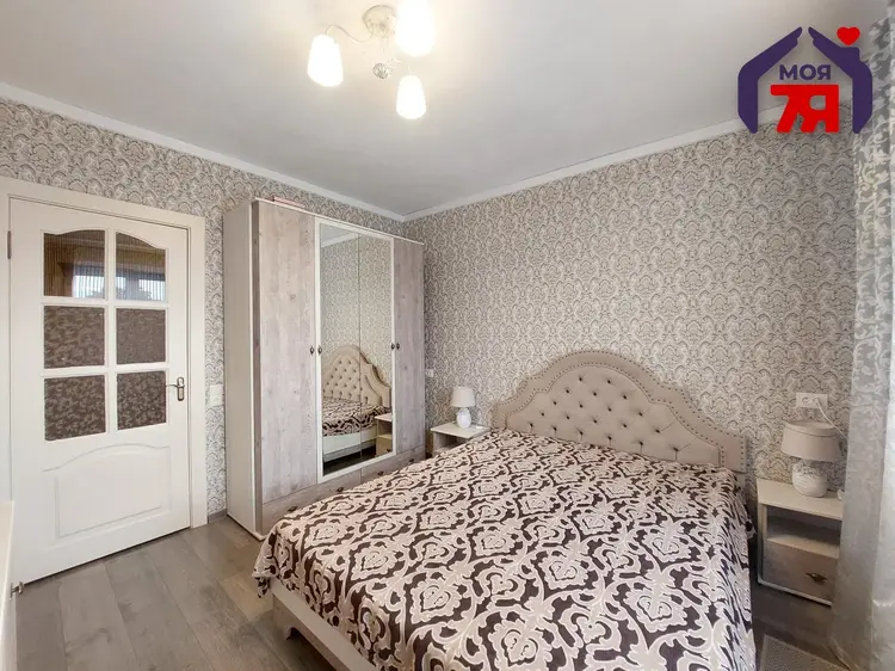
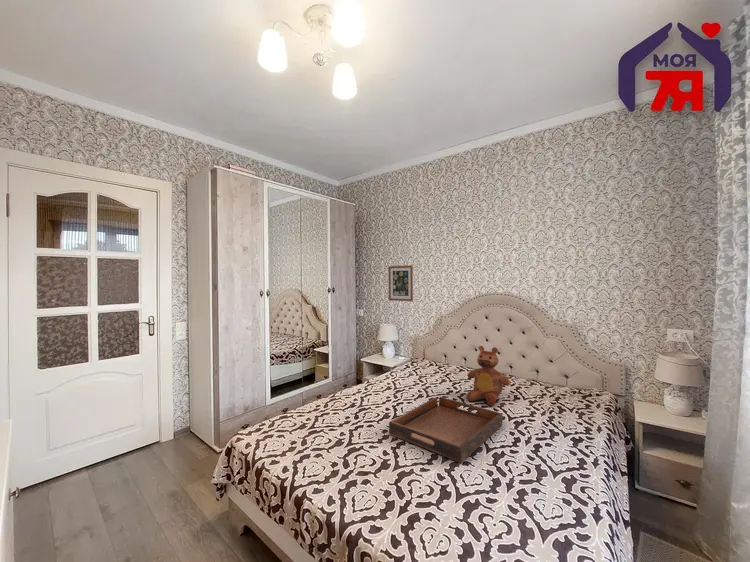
+ wall art [388,264,414,302]
+ serving tray [388,396,503,464]
+ teddy bear [466,345,511,407]
